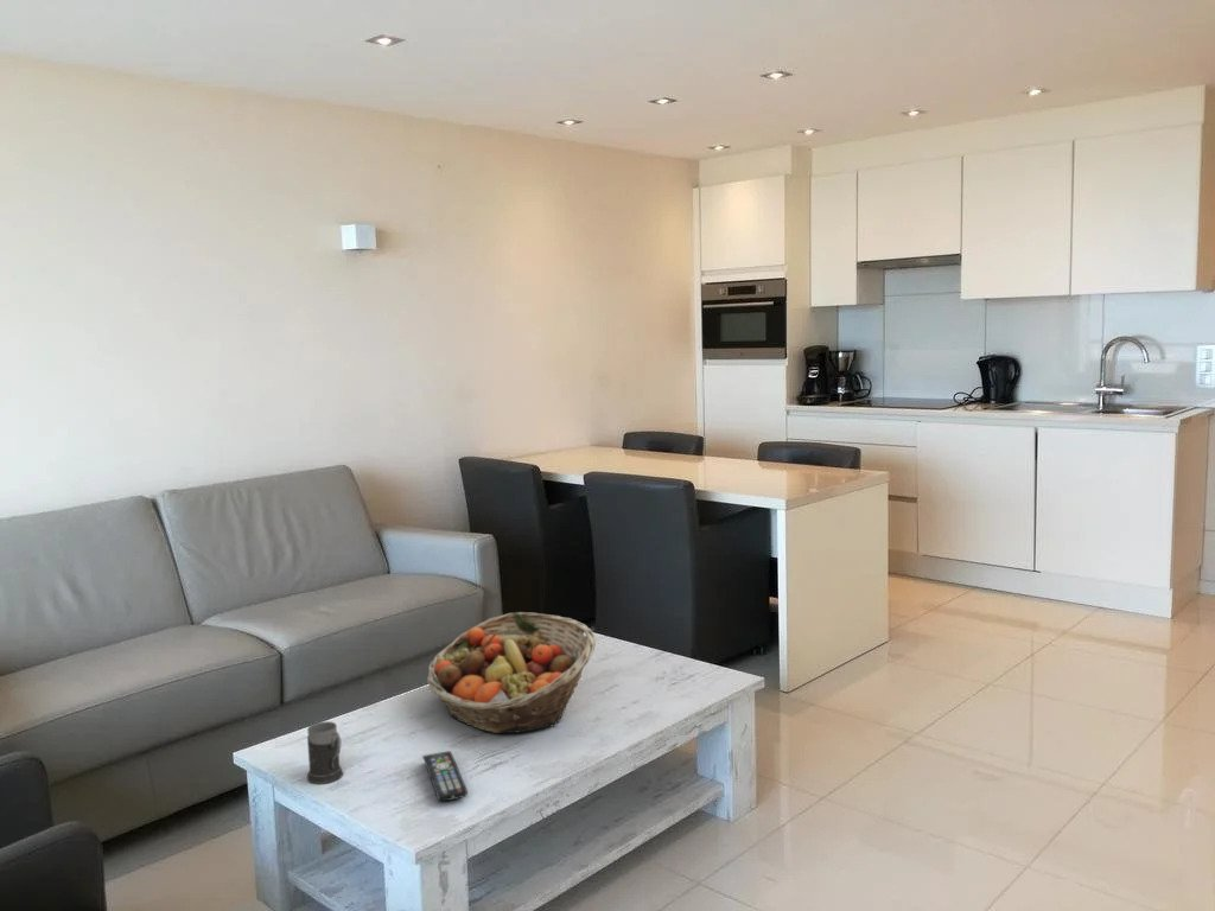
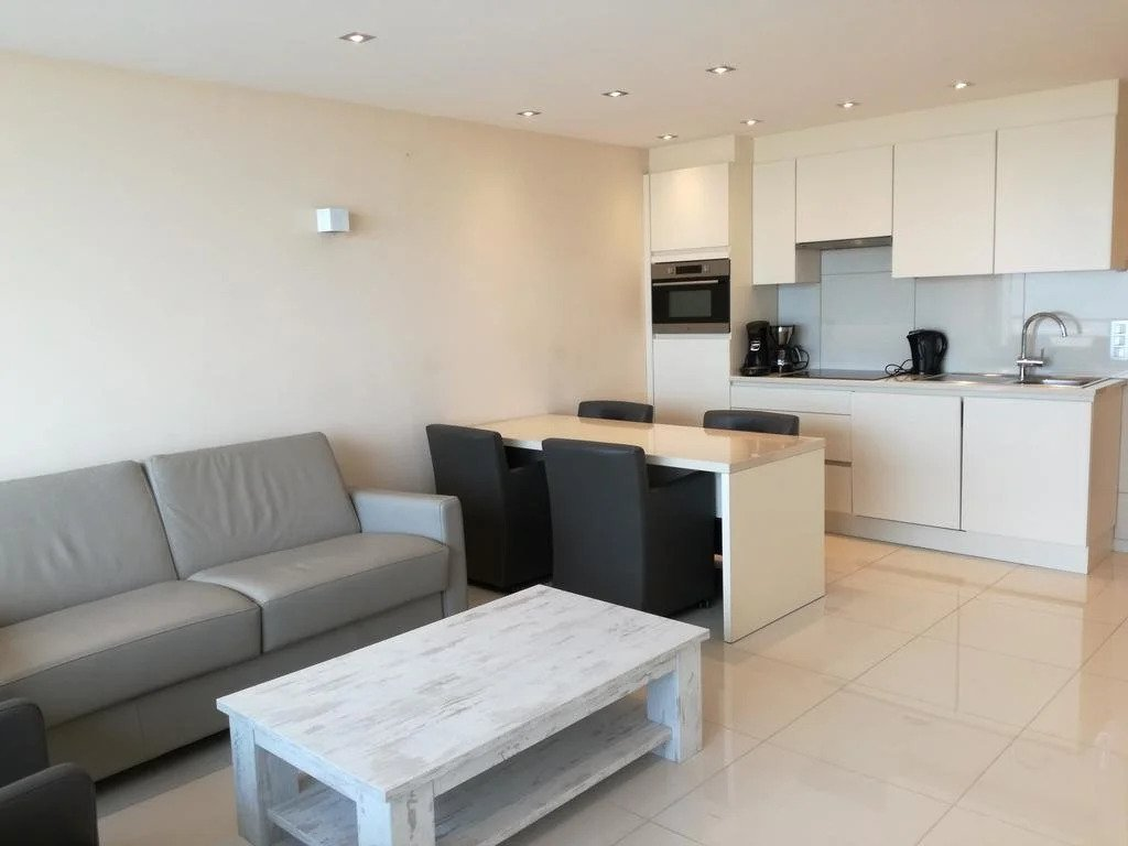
- mug [306,720,344,785]
- remote control [421,750,469,802]
- fruit basket [426,611,597,734]
